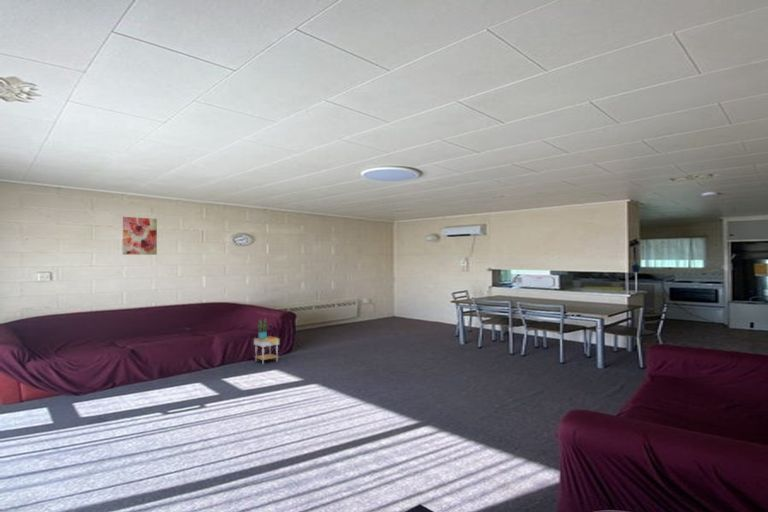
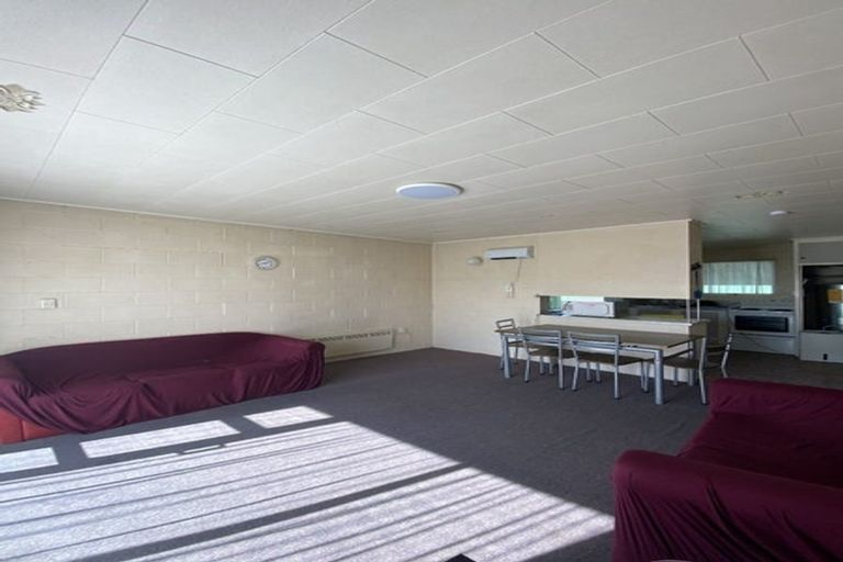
- side table [252,318,281,365]
- wall art [122,216,158,256]
